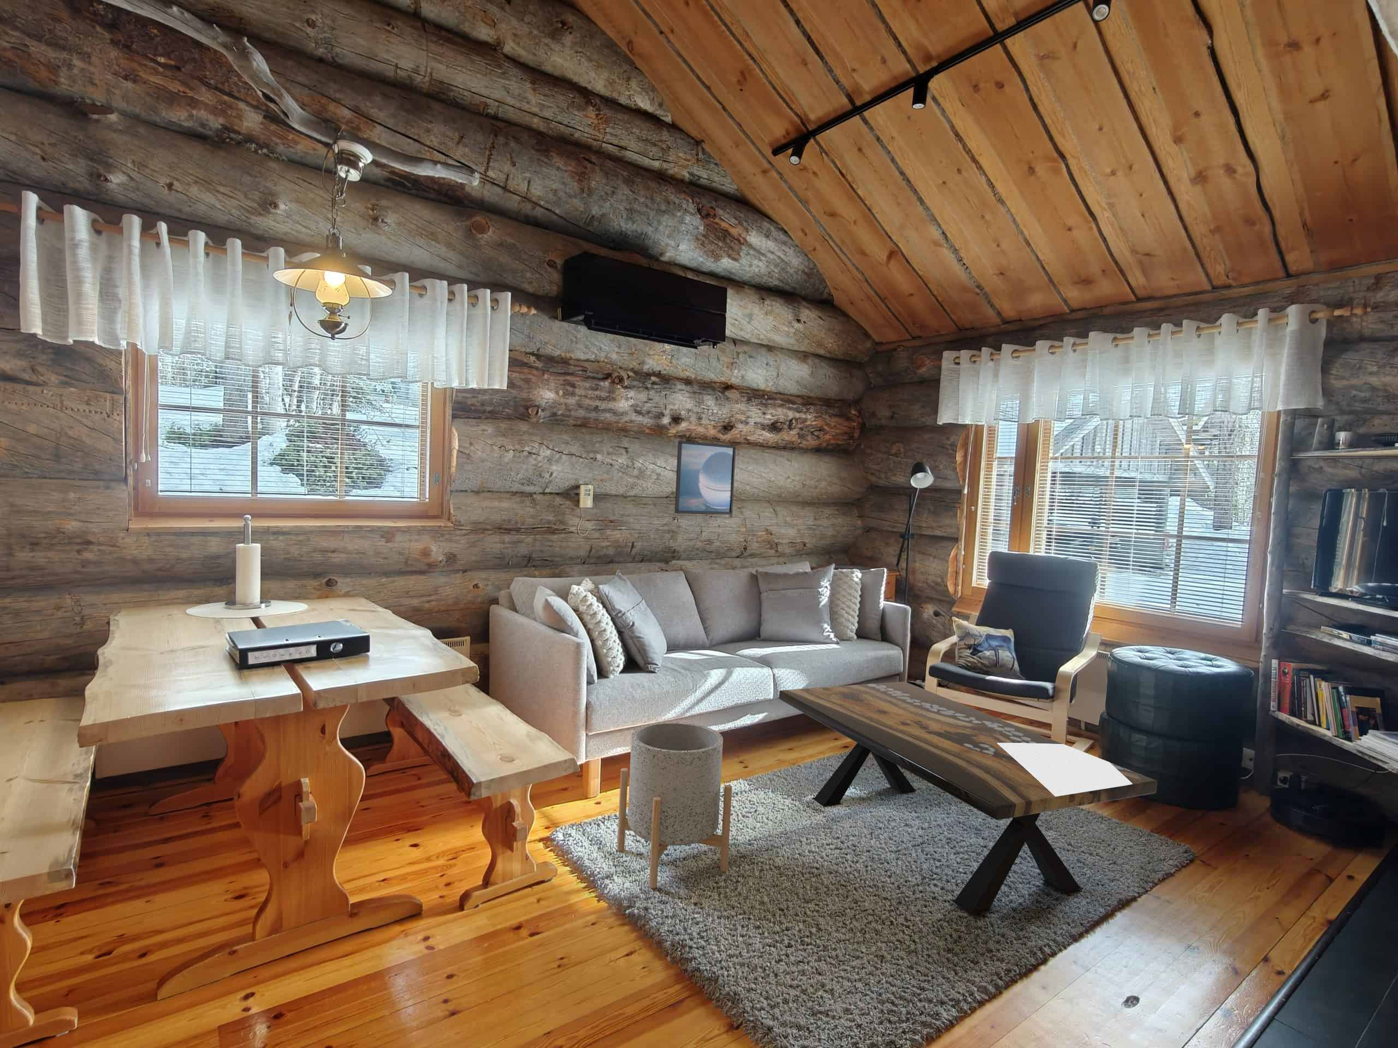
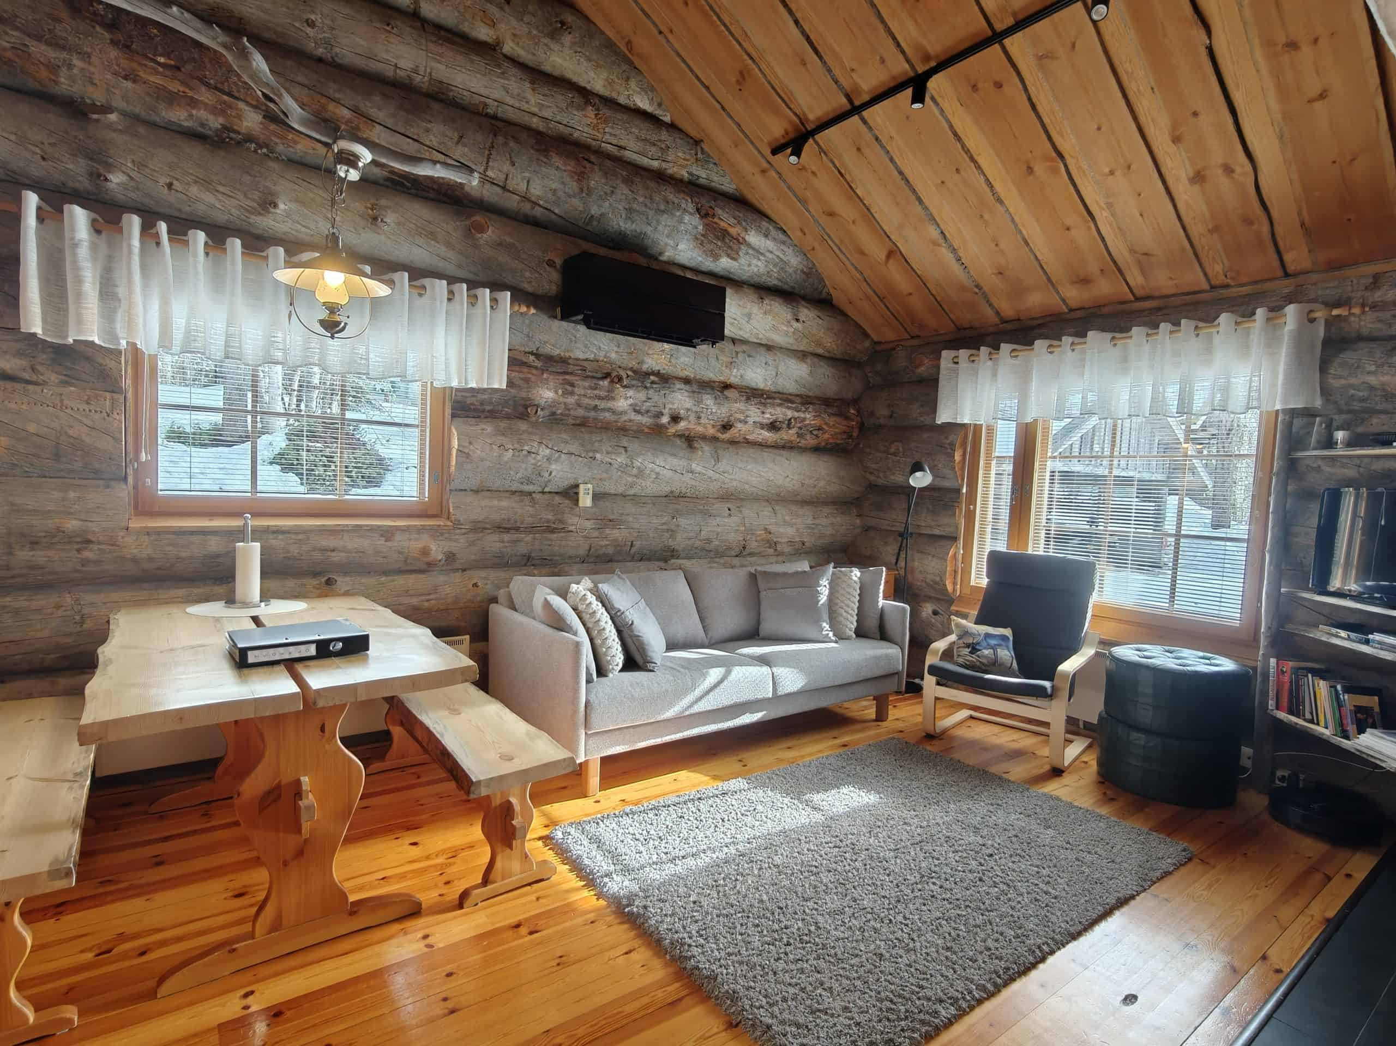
- planter [616,721,732,888]
- coffee table [778,681,1158,916]
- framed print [674,440,736,515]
